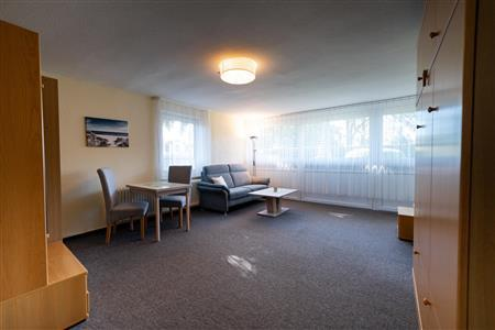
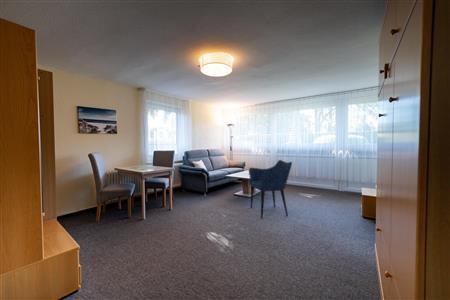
+ armchair [248,159,293,219]
